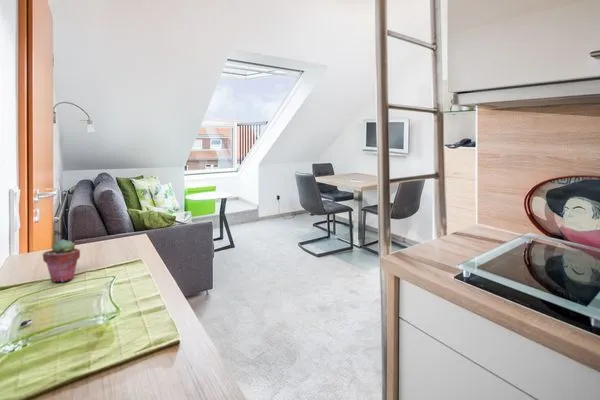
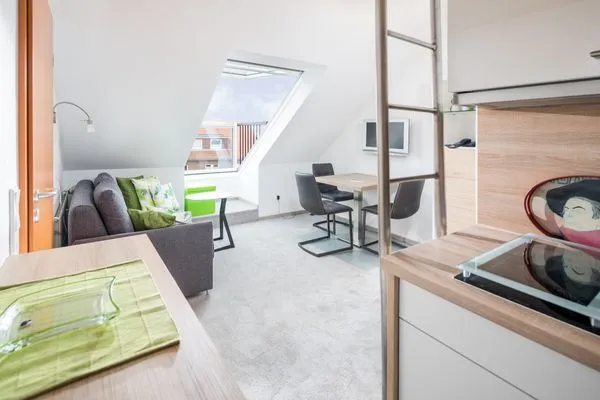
- potted succulent [42,238,81,283]
